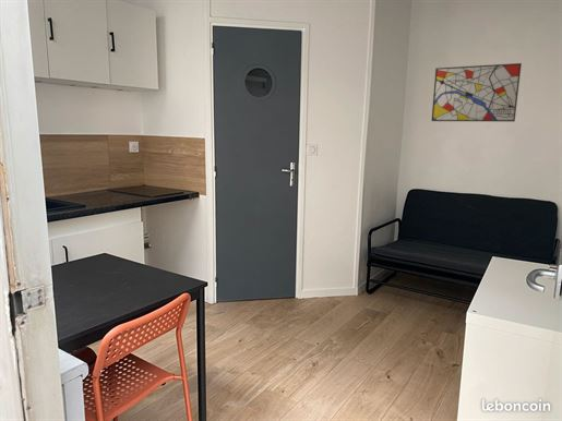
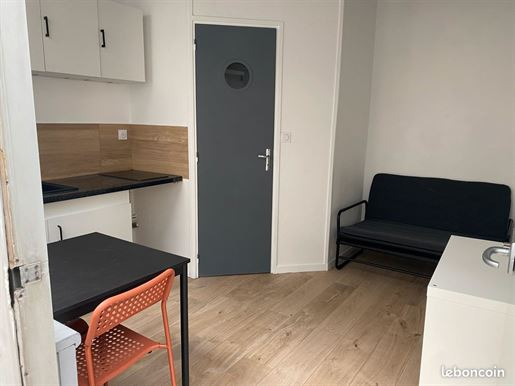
- wall art [430,62,523,122]
